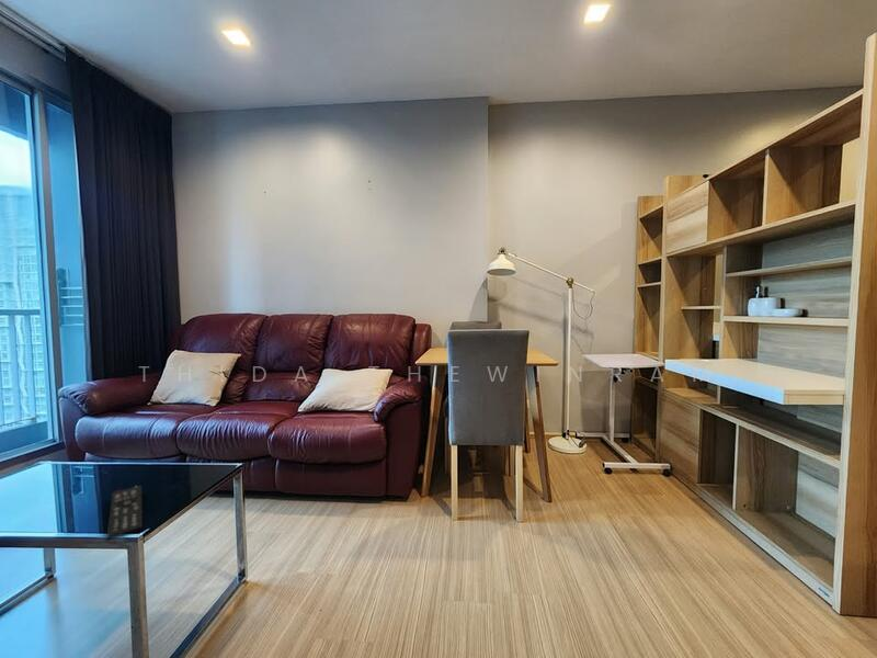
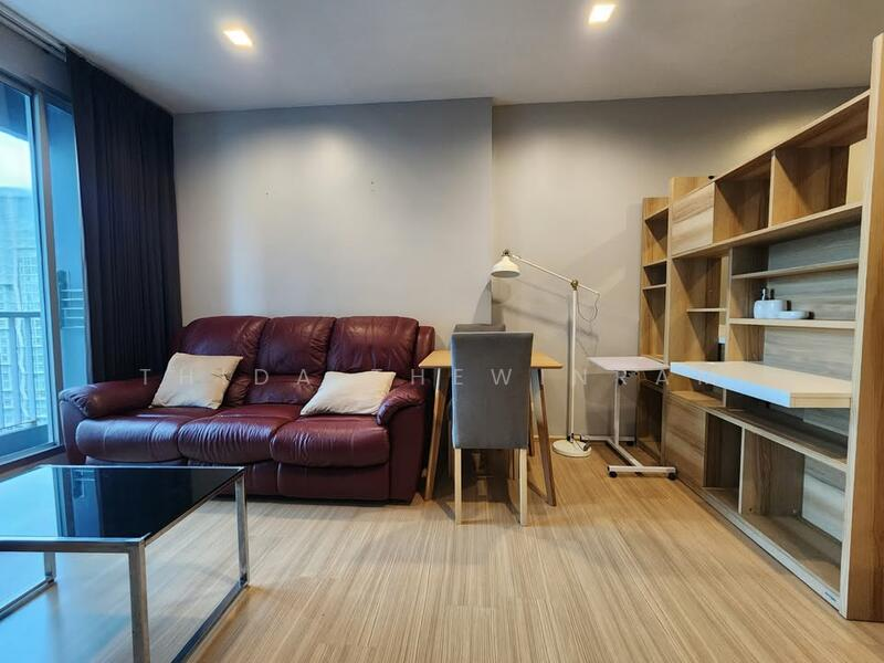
- remote control [105,485,144,542]
